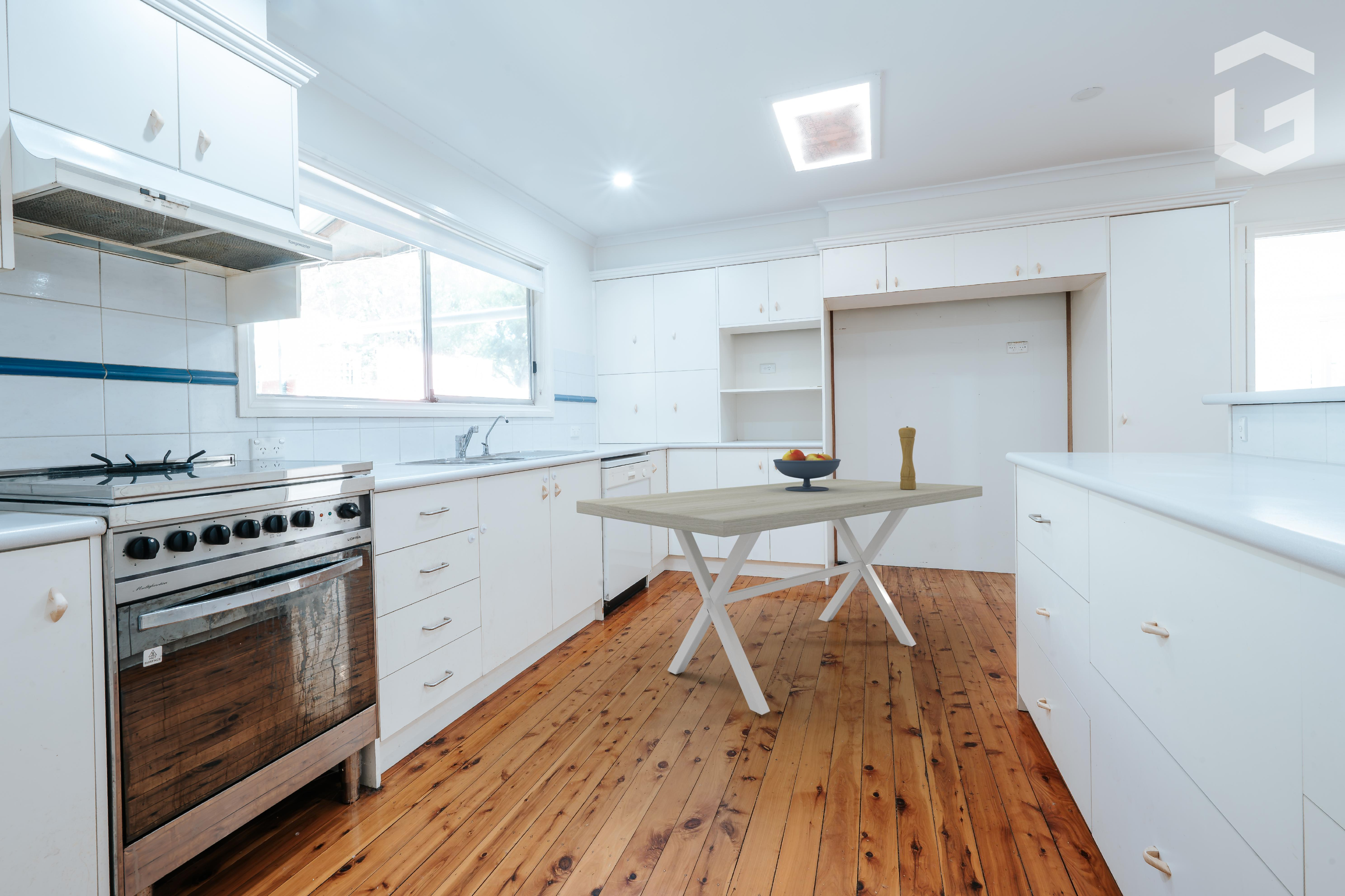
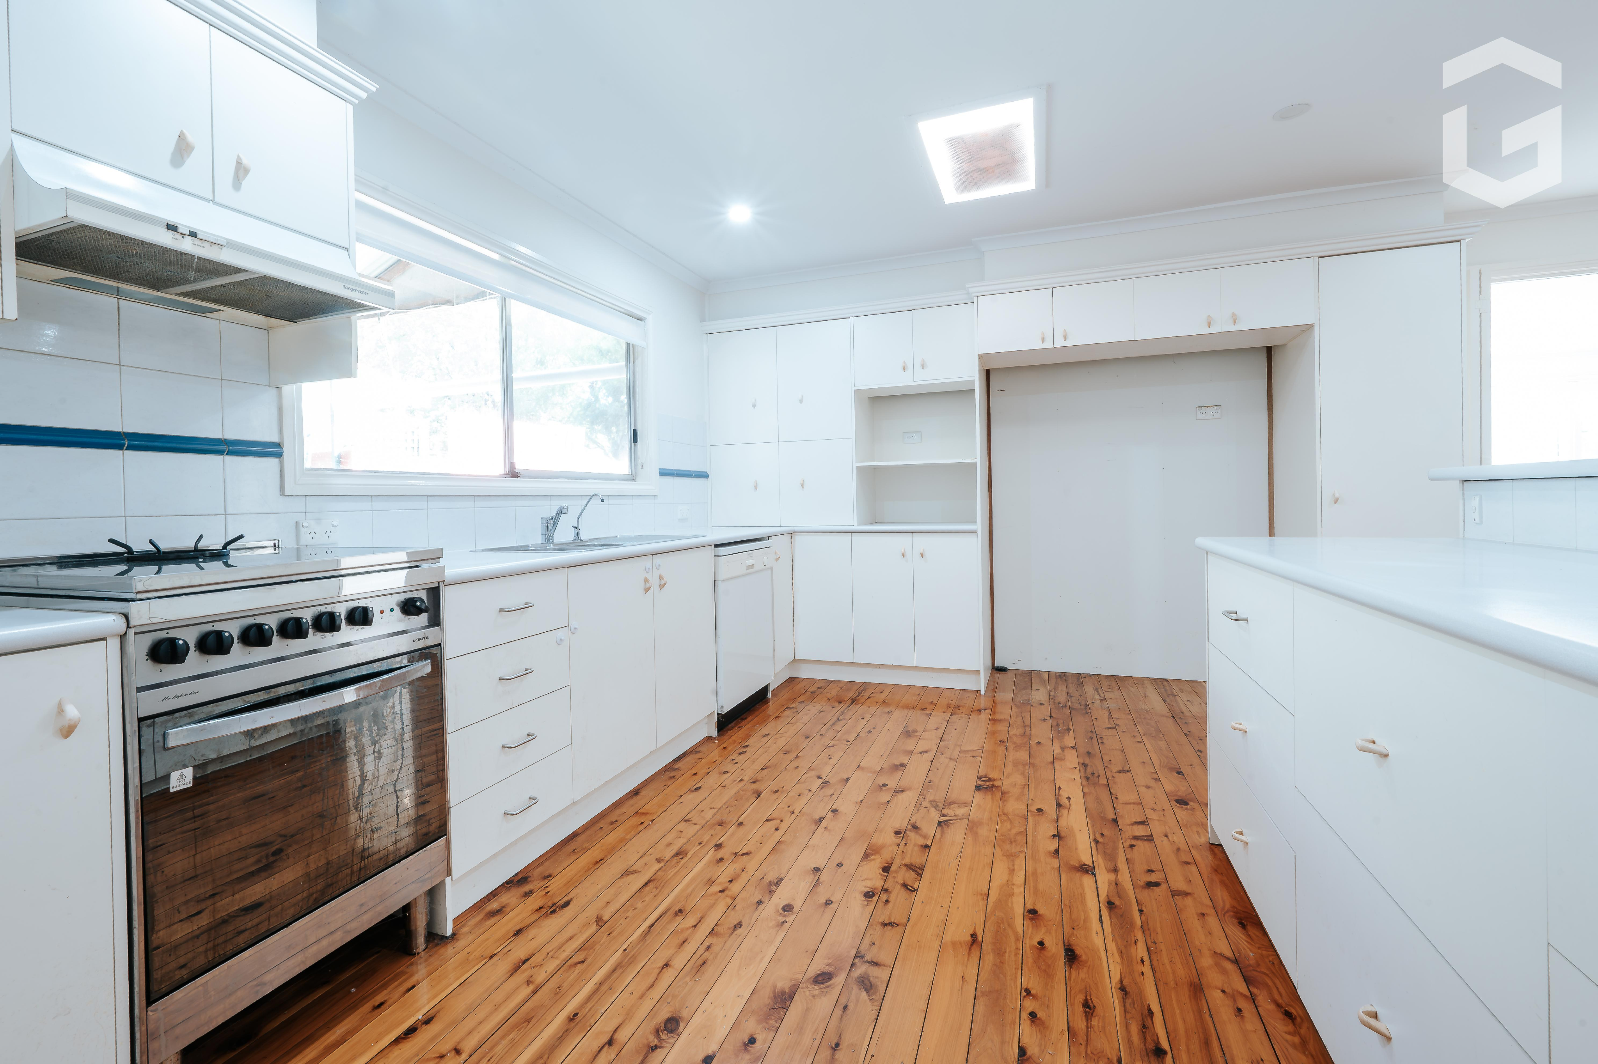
- pepper mill [898,426,916,490]
- fruit bowl [773,449,841,491]
- dining table [576,479,983,715]
